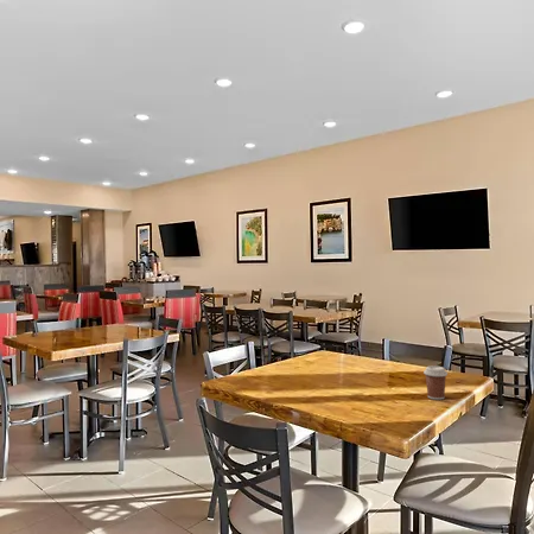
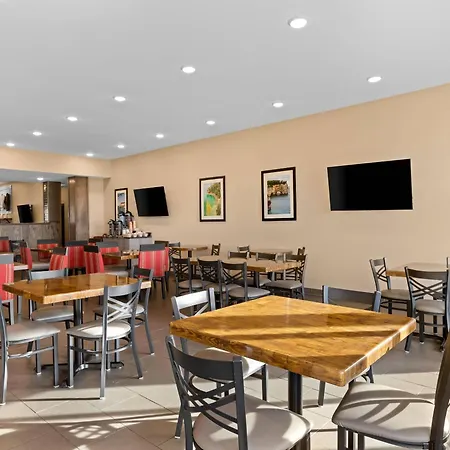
- coffee cup [422,364,449,401]
